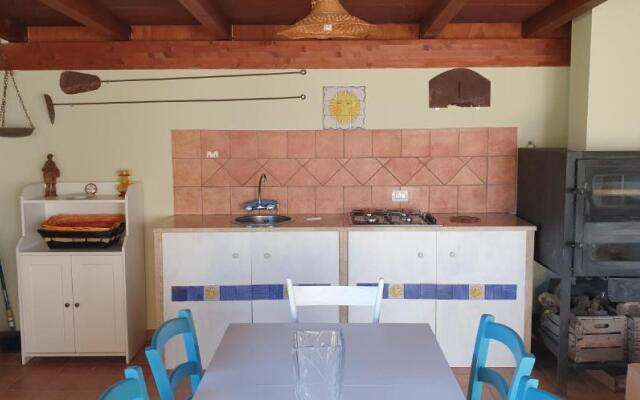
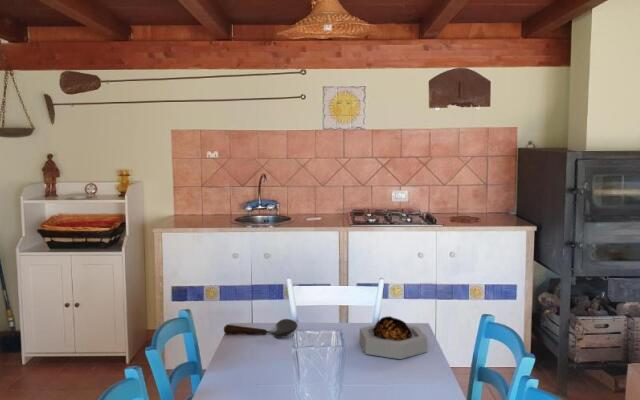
+ spoon [223,318,299,339]
+ decorative bowl [359,315,428,360]
